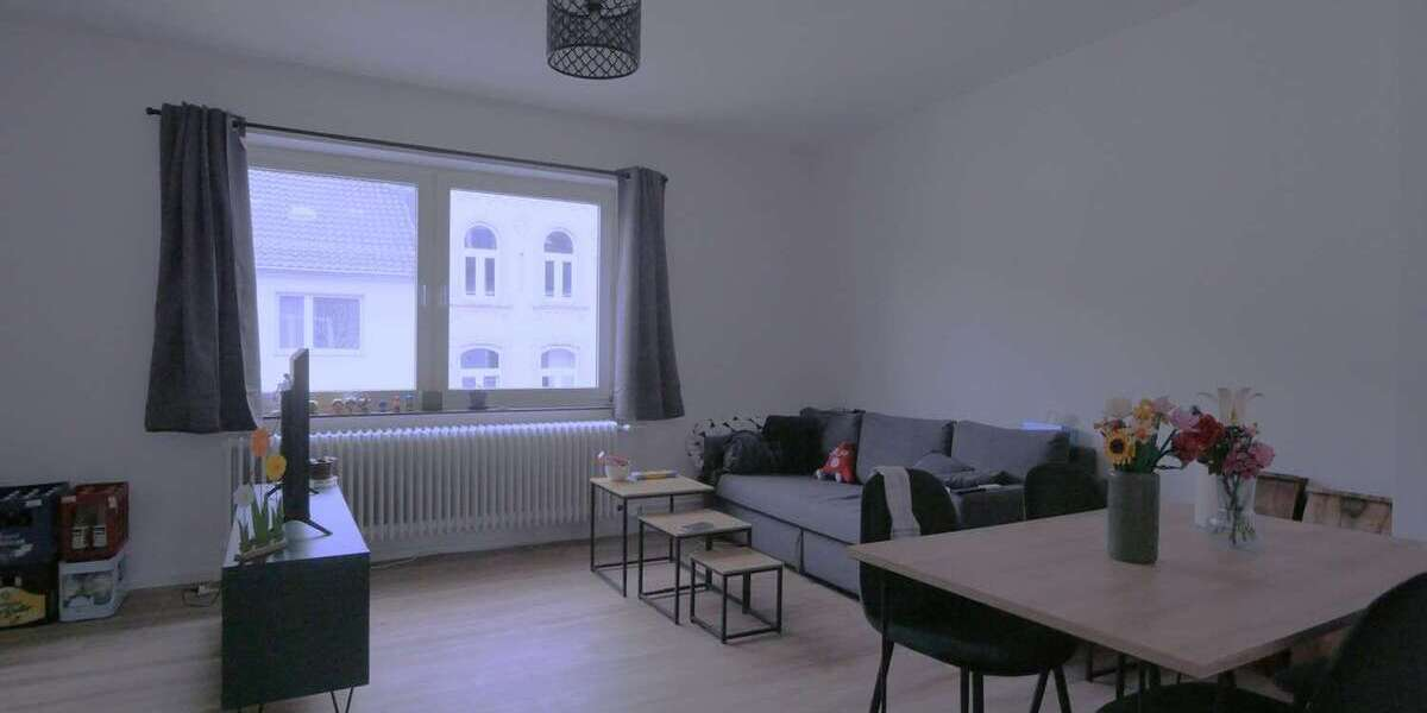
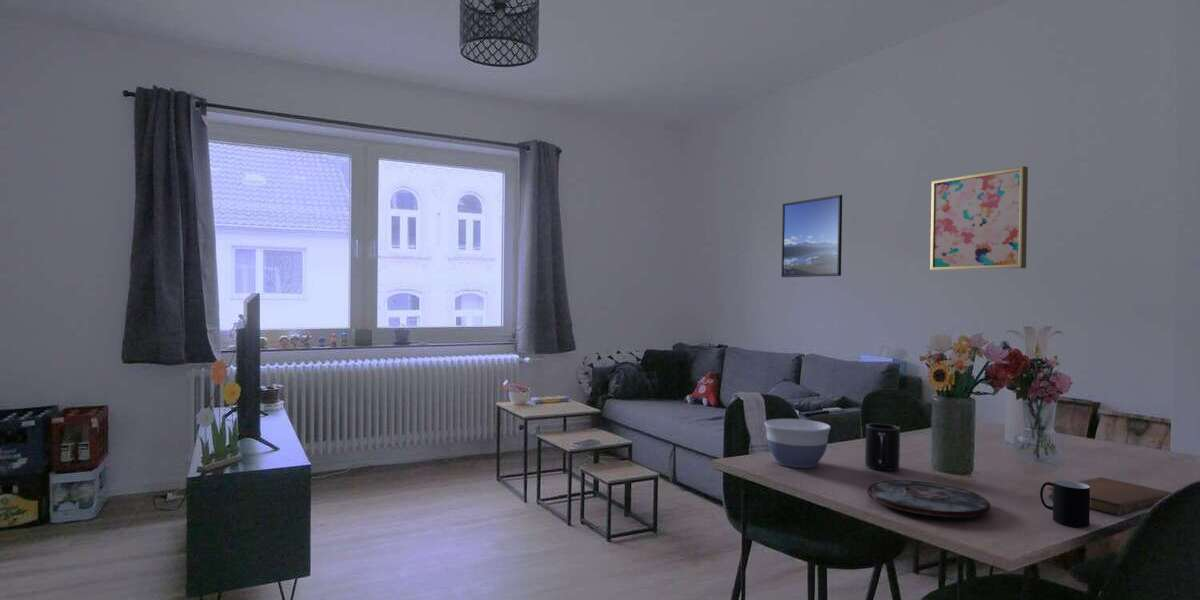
+ notebook [1047,476,1173,516]
+ plate [866,479,991,518]
+ wall art [929,165,1029,272]
+ mug [864,423,901,472]
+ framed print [780,194,843,278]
+ bowl [763,418,832,469]
+ cup [1039,479,1091,528]
